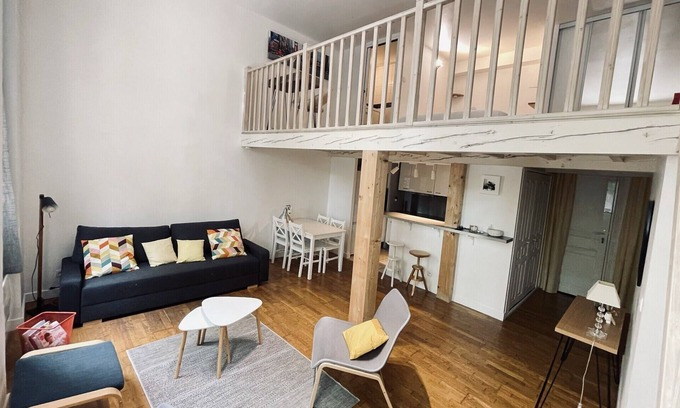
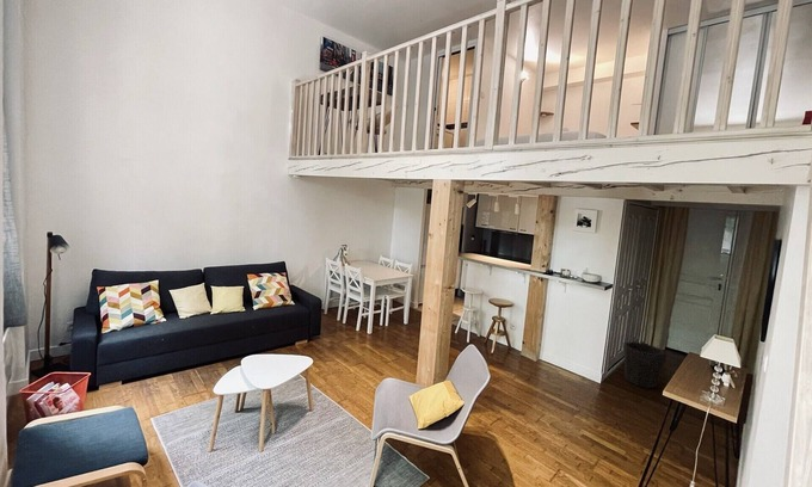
+ waste bin [622,340,668,389]
